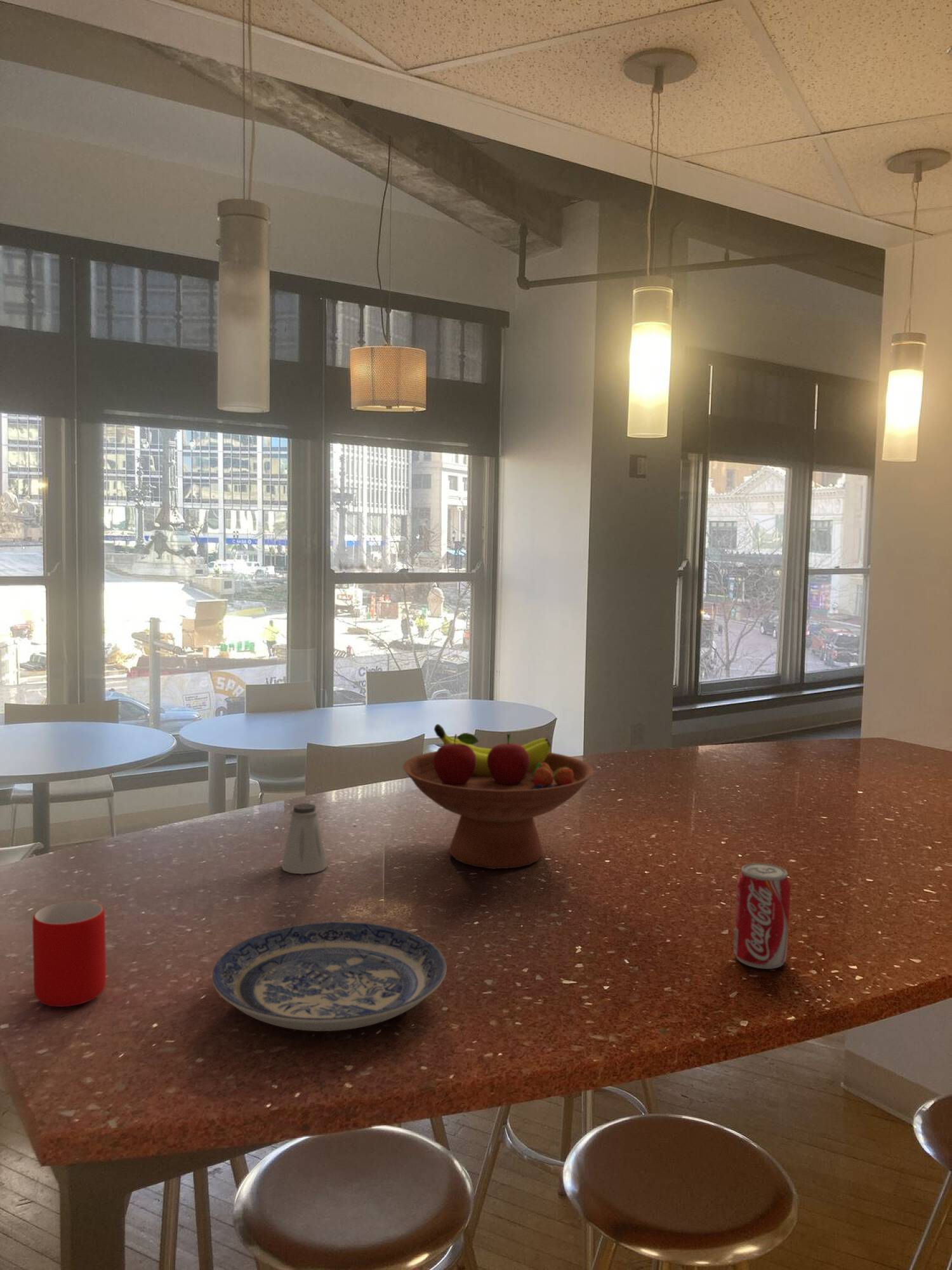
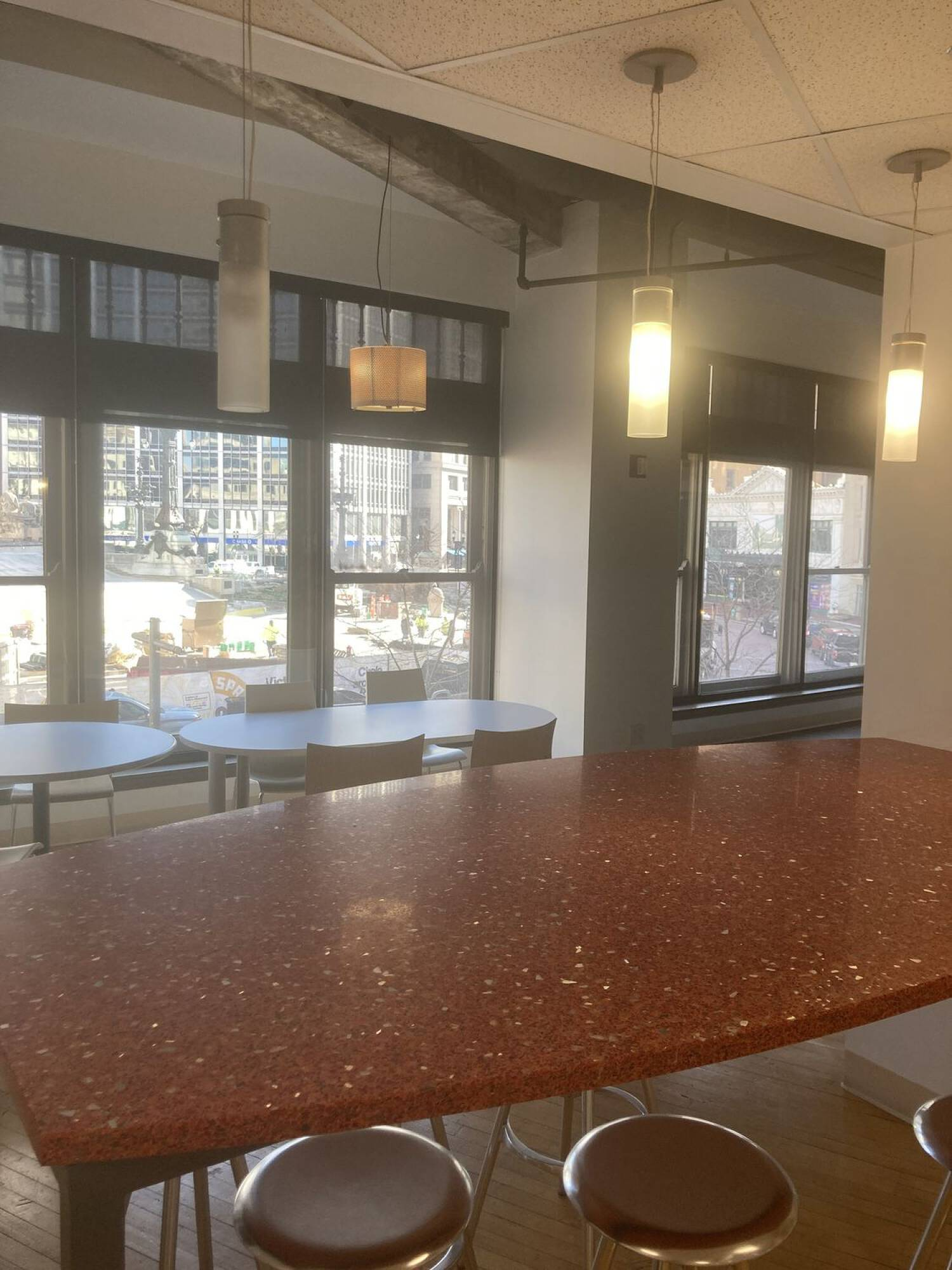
- saltshaker [281,803,327,874]
- mug [32,900,107,1007]
- beverage can [733,862,791,970]
- fruit bowl [402,723,594,870]
- plate [211,921,447,1032]
